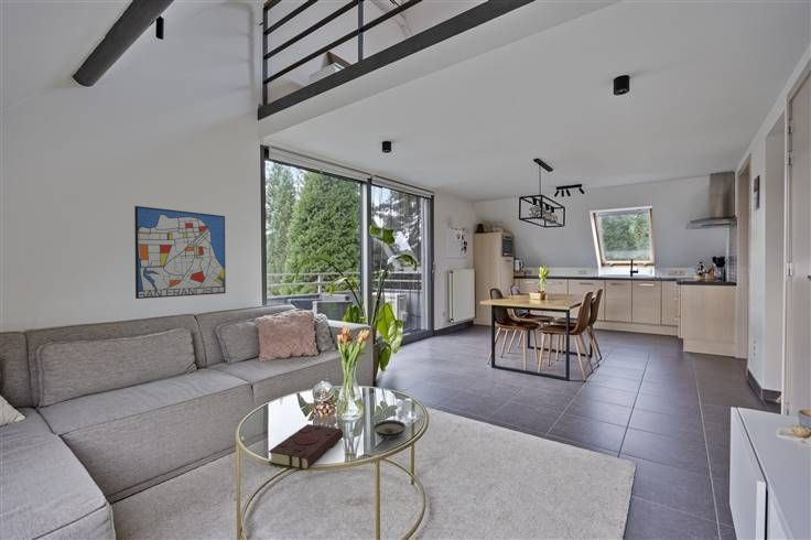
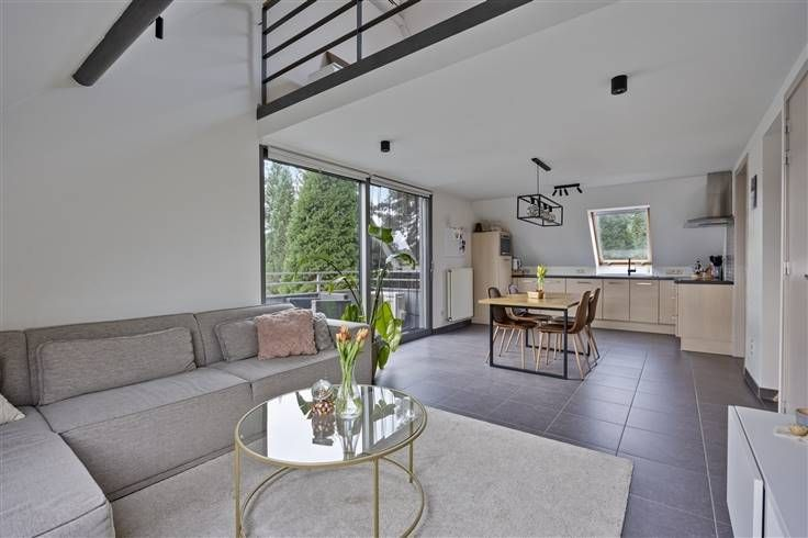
- saucer [371,419,408,440]
- wall art [133,205,227,300]
- book [268,423,344,471]
